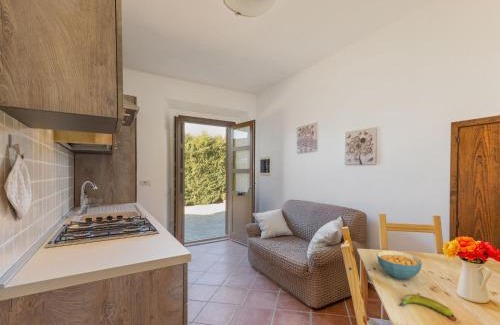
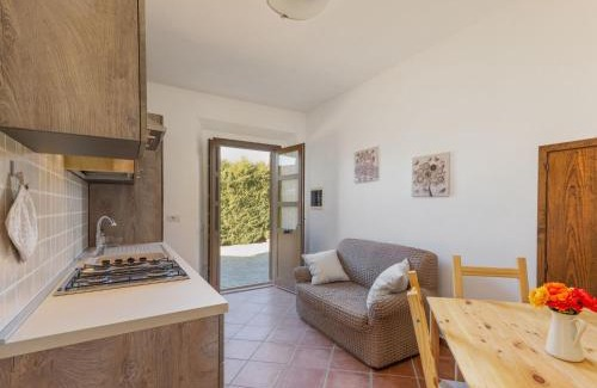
- cereal bowl [376,250,423,280]
- banana [399,293,455,318]
